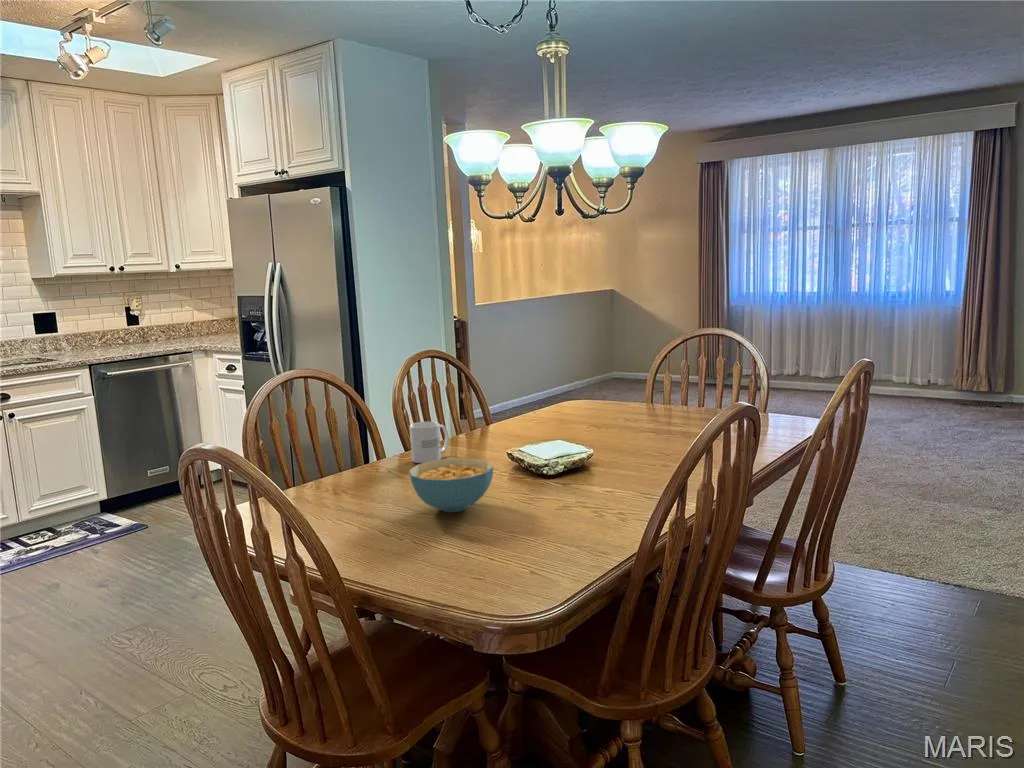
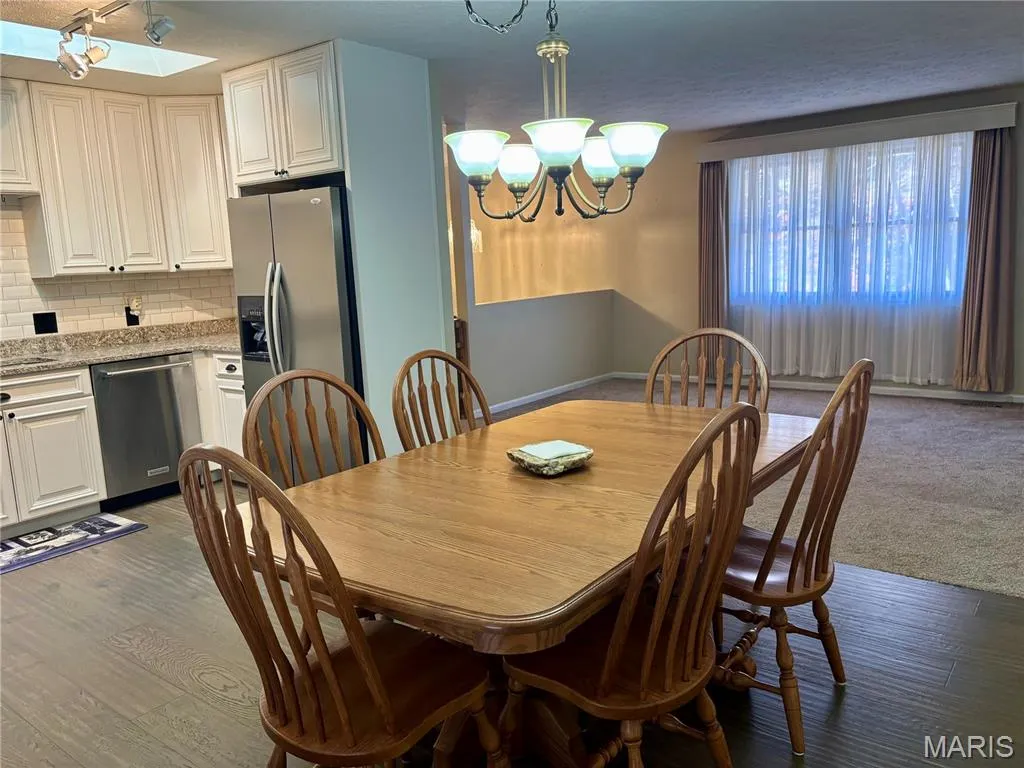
- mug [408,421,450,464]
- cereal bowl [408,457,494,513]
